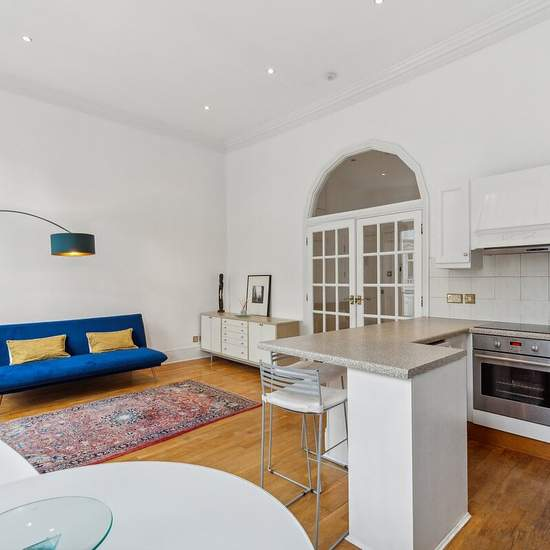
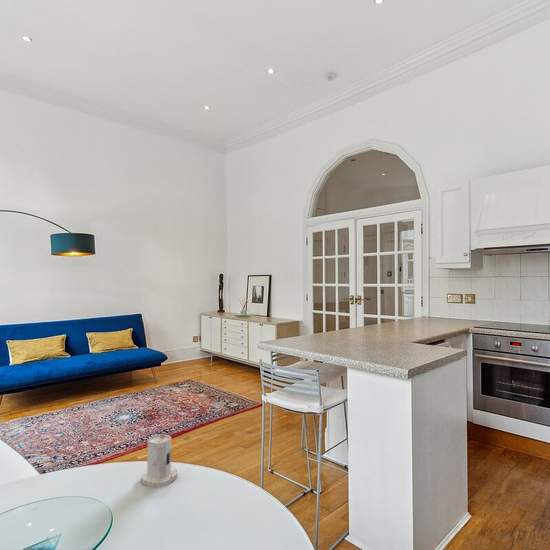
+ candle [140,430,178,487]
